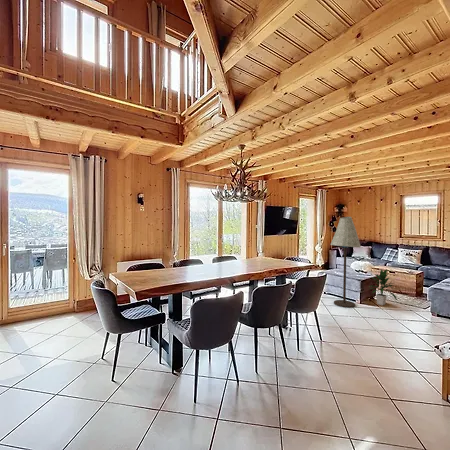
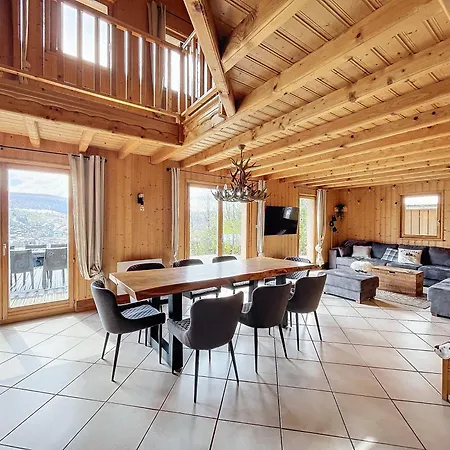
- indoor plant [367,268,398,306]
- floor lamp [330,216,362,309]
